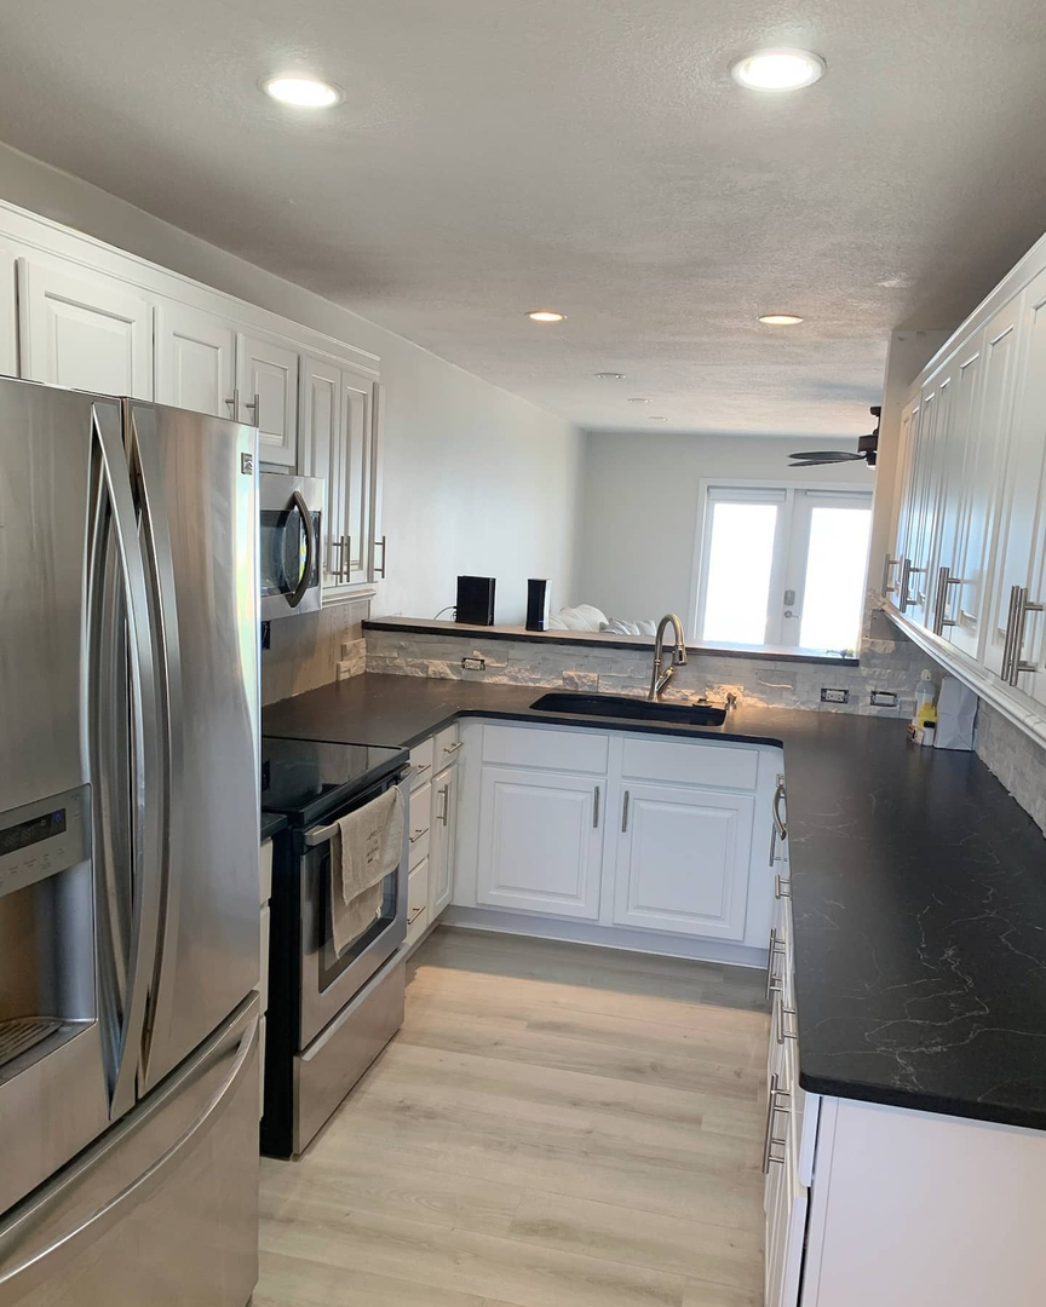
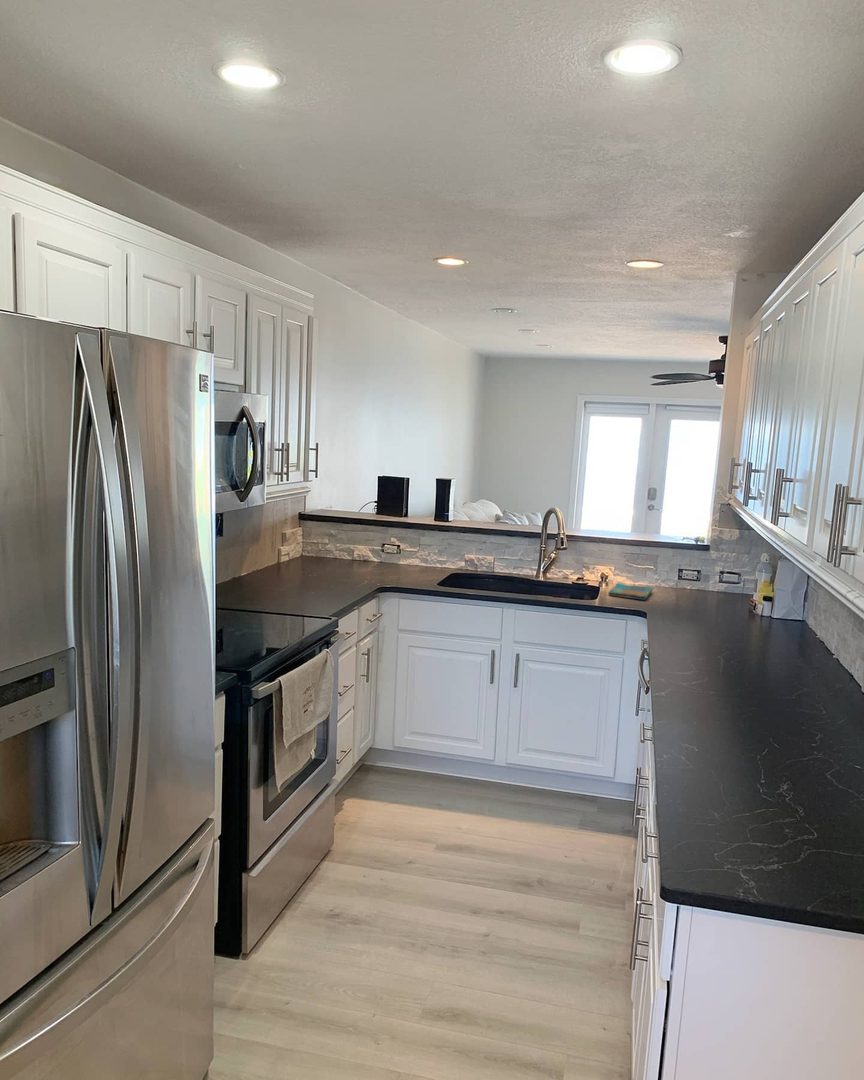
+ dish towel [607,582,653,601]
